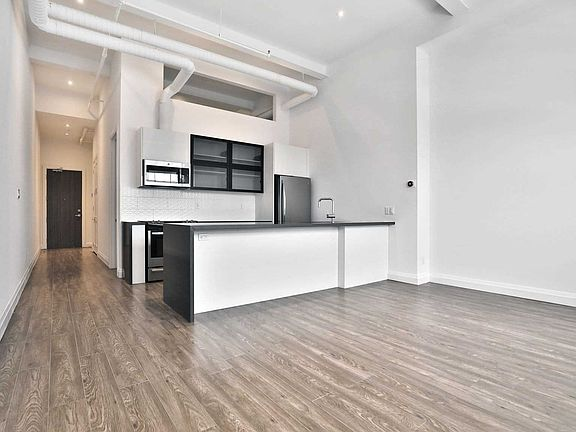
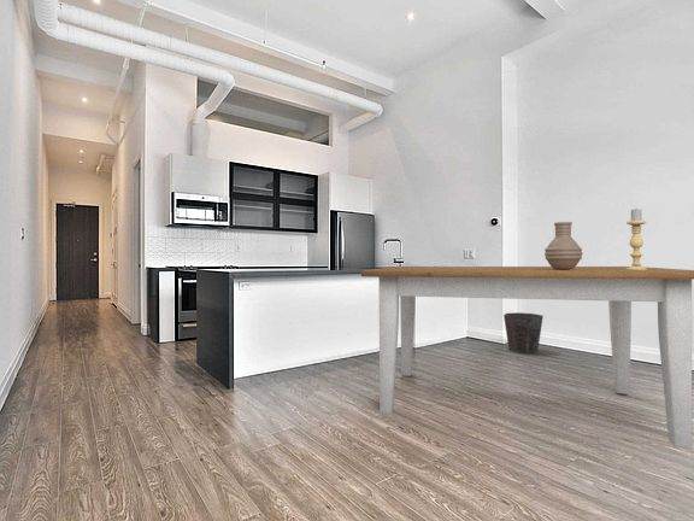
+ candle holder [625,207,647,270]
+ waste bin [502,311,545,356]
+ table [360,265,694,450]
+ vase [543,221,584,270]
